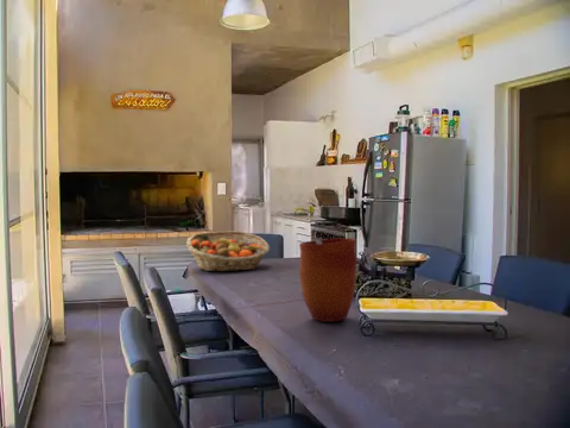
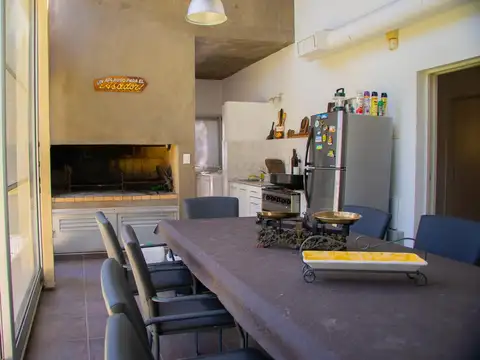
- fruit basket [185,231,271,272]
- vase [298,237,359,323]
